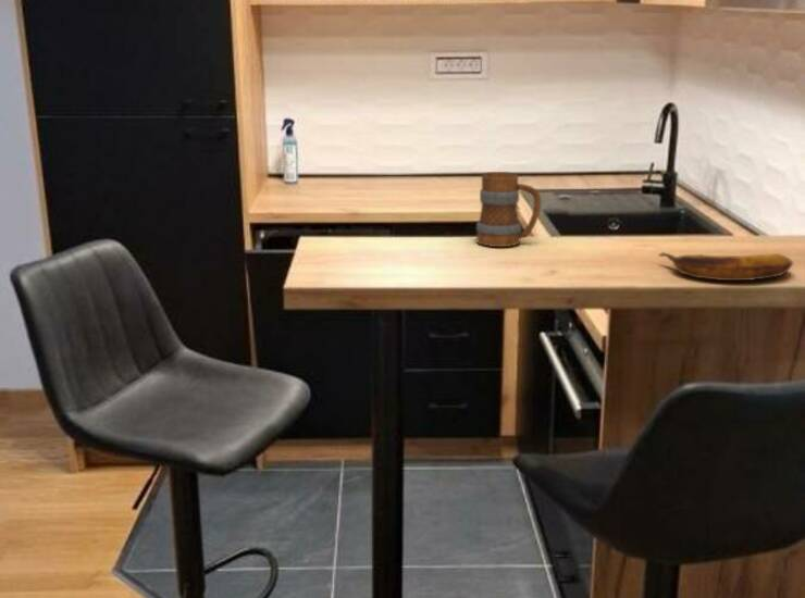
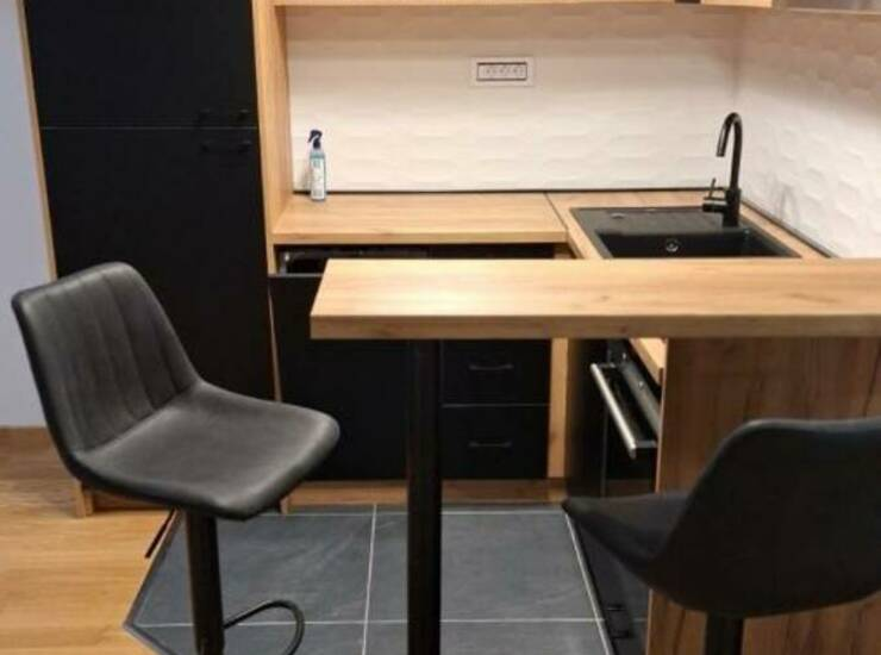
- banana [657,251,794,282]
- mug [475,171,542,248]
